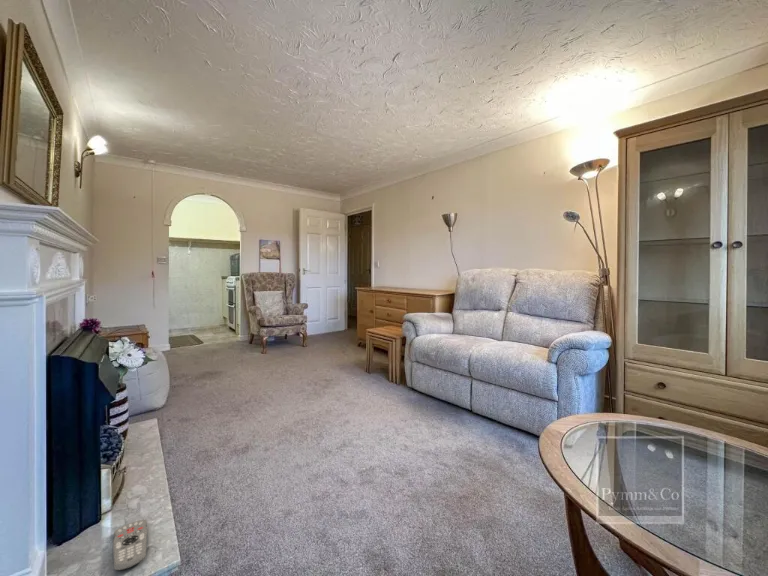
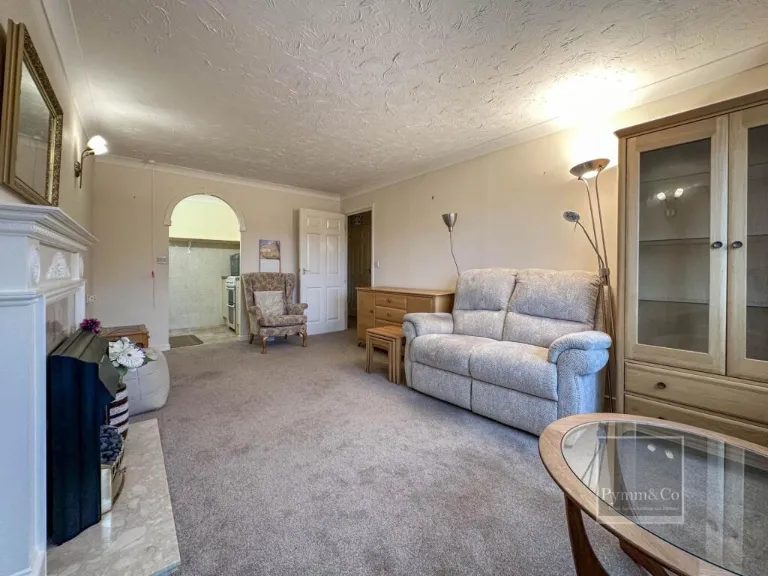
- remote control [112,519,148,572]
